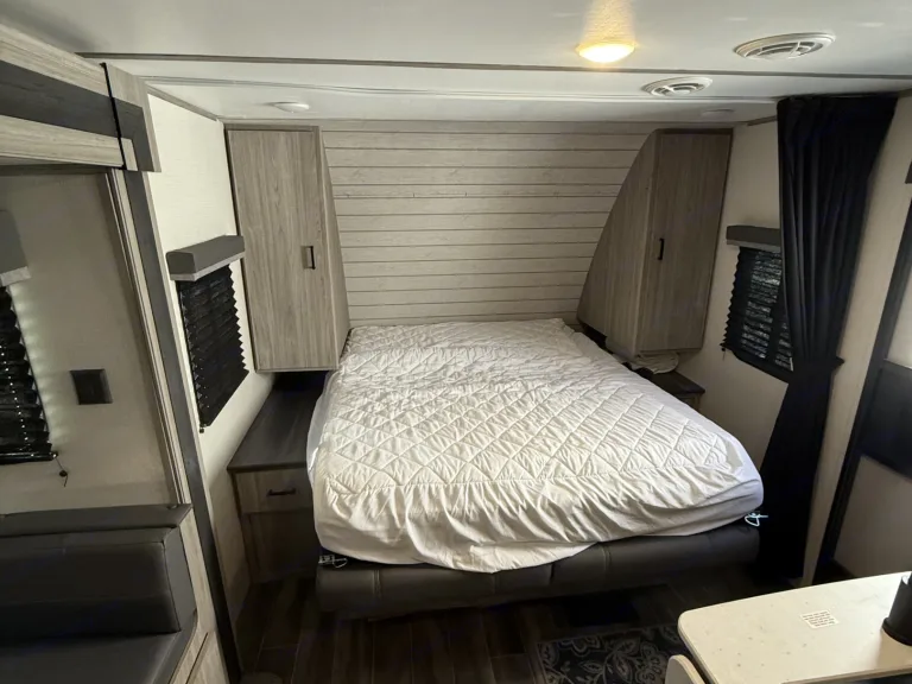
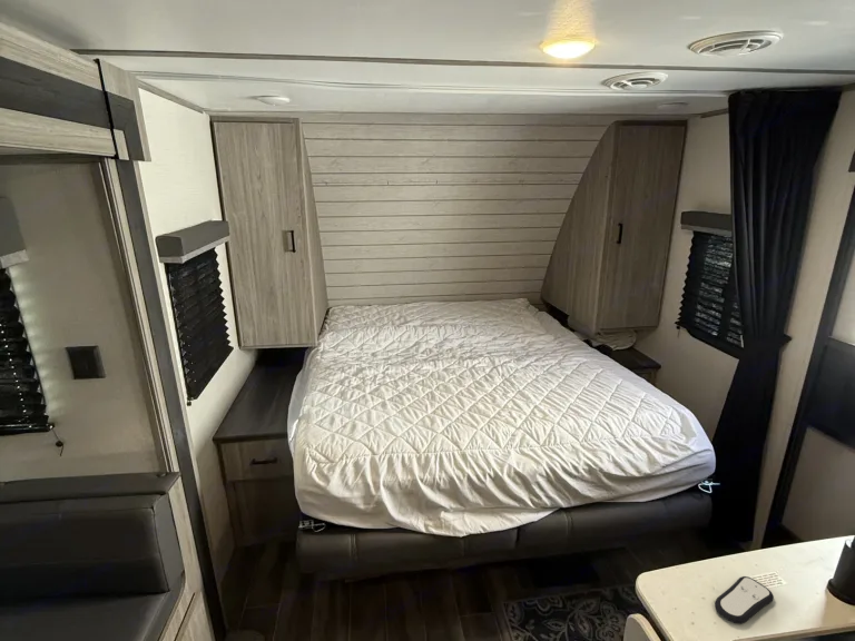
+ remote control [714,575,775,625]
